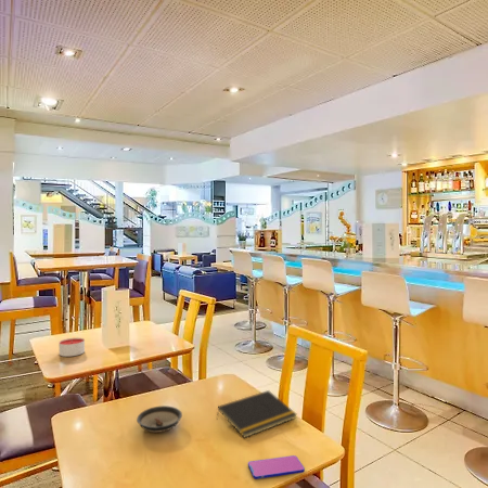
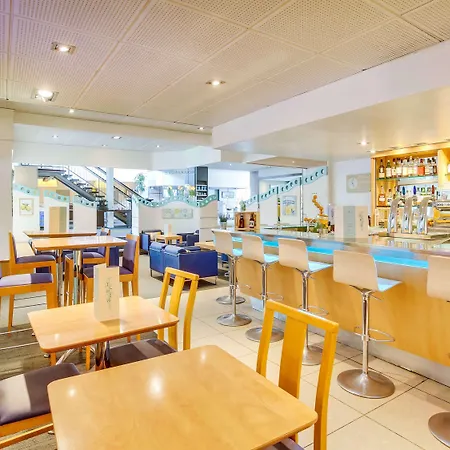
- smartphone [247,454,306,480]
- candle [57,337,86,358]
- notepad [216,389,298,439]
- saucer [136,404,183,434]
